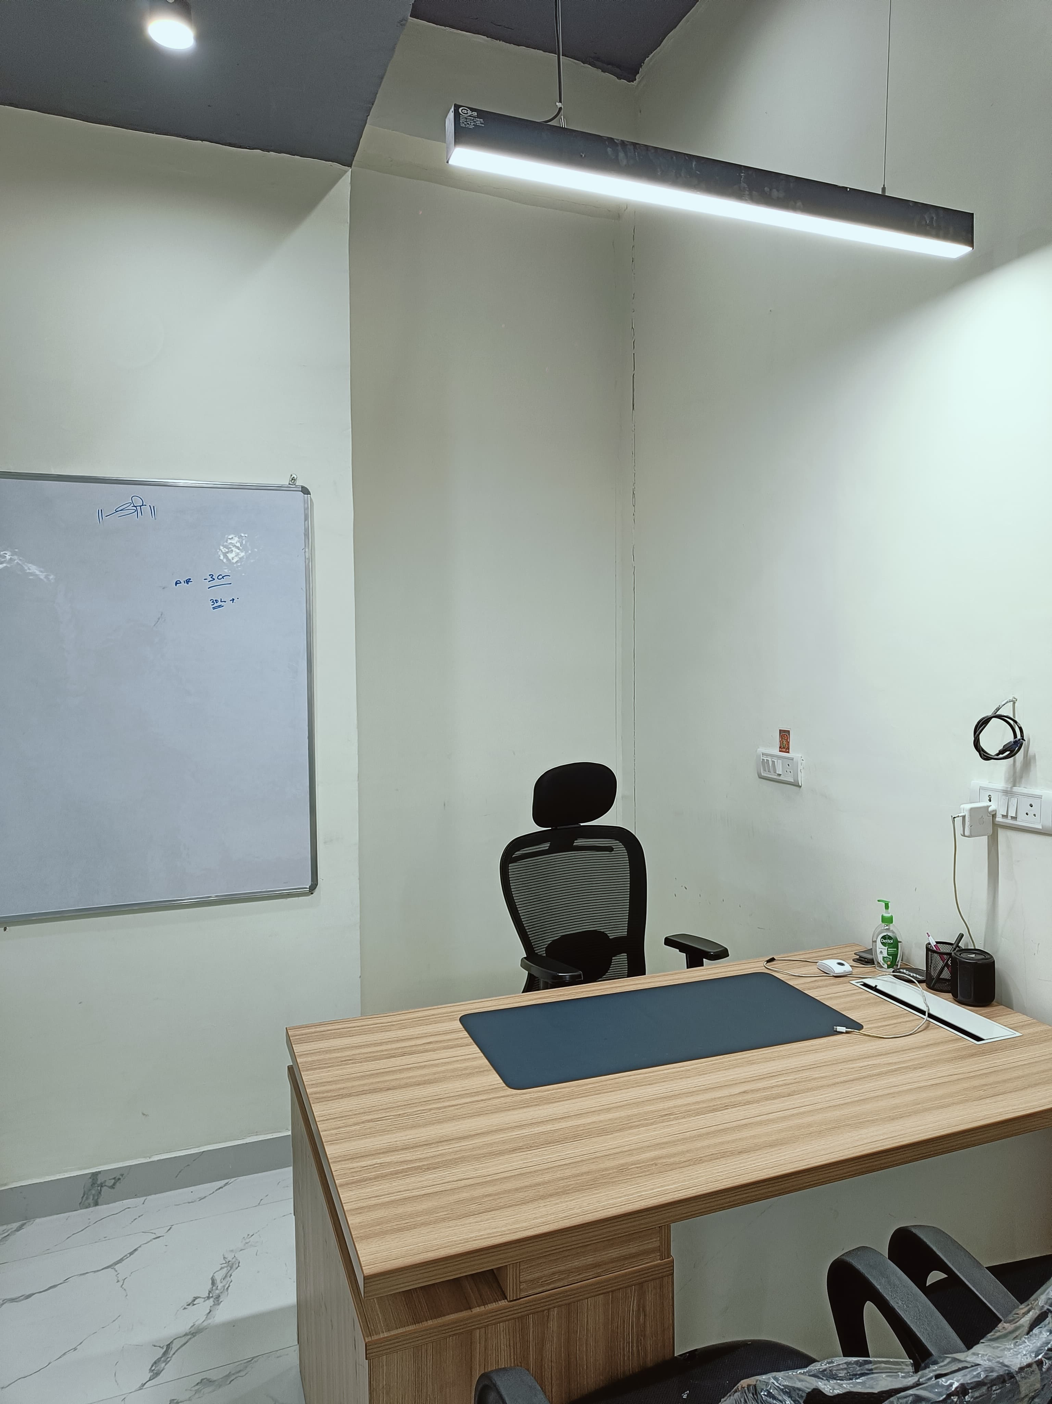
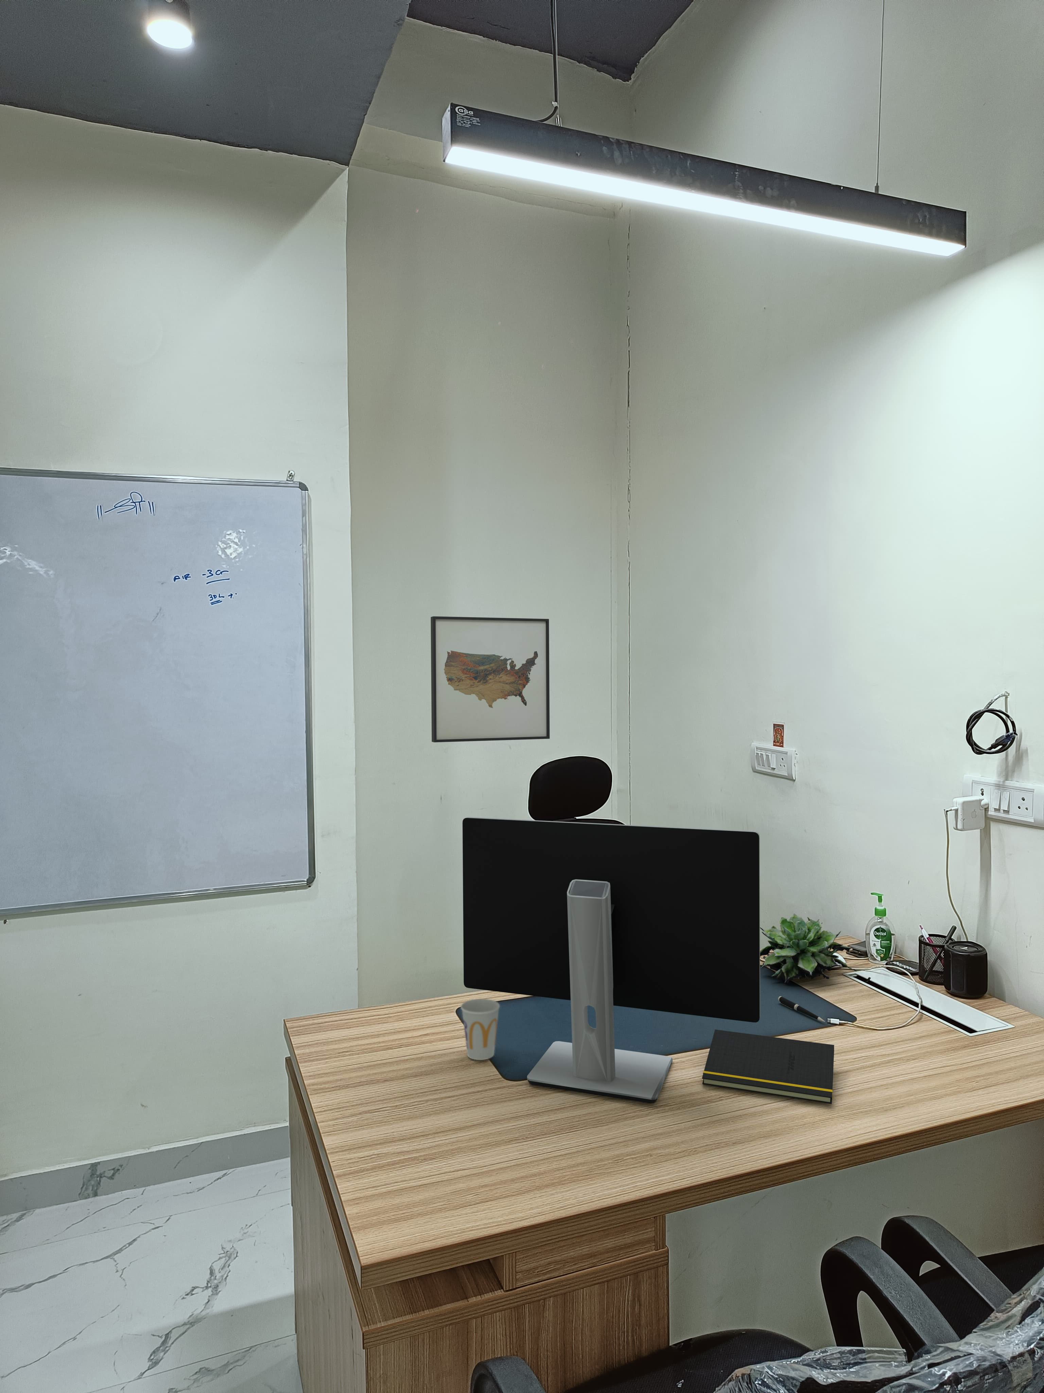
+ cup [461,998,500,1061]
+ pen [778,996,826,1022]
+ monitor [462,817,761,1103]
+ notepad [702,1029,835,1105]
+ wall art [430,616,551,743]
+ succulent plant [760,914,858,984]
